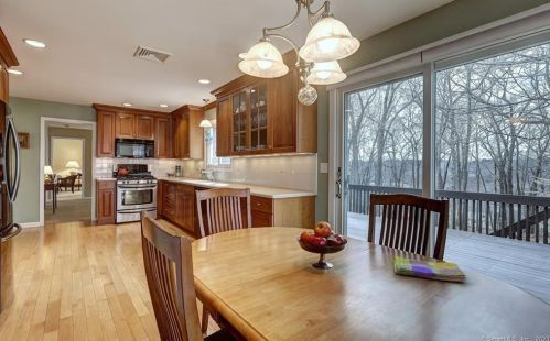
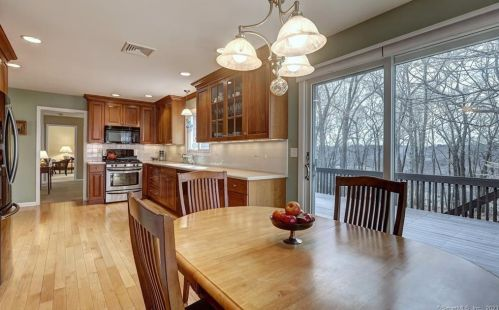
- dish towel [393,255,468,283]
